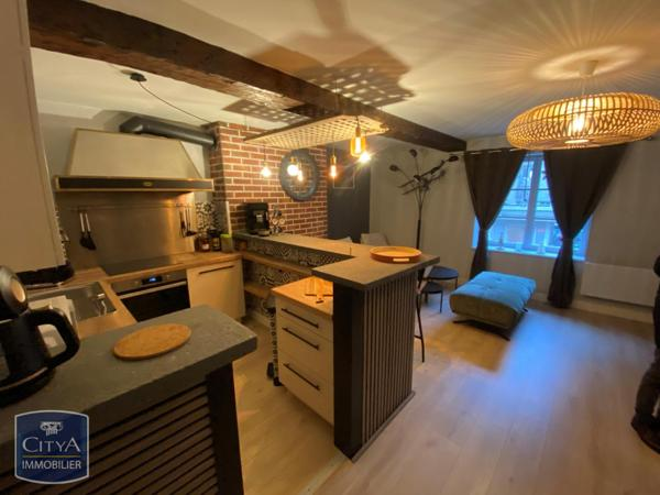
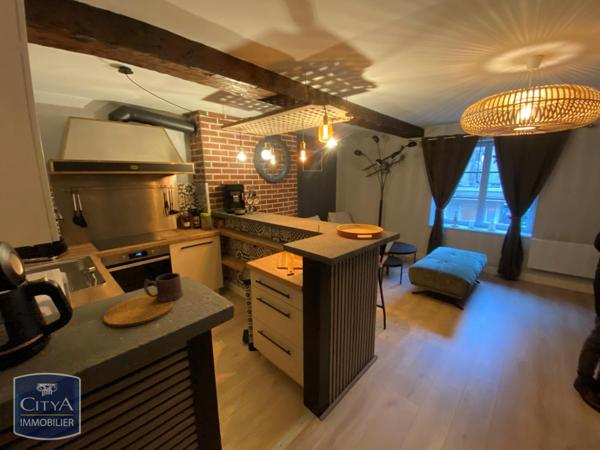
+ mug [143,272,184,303]
